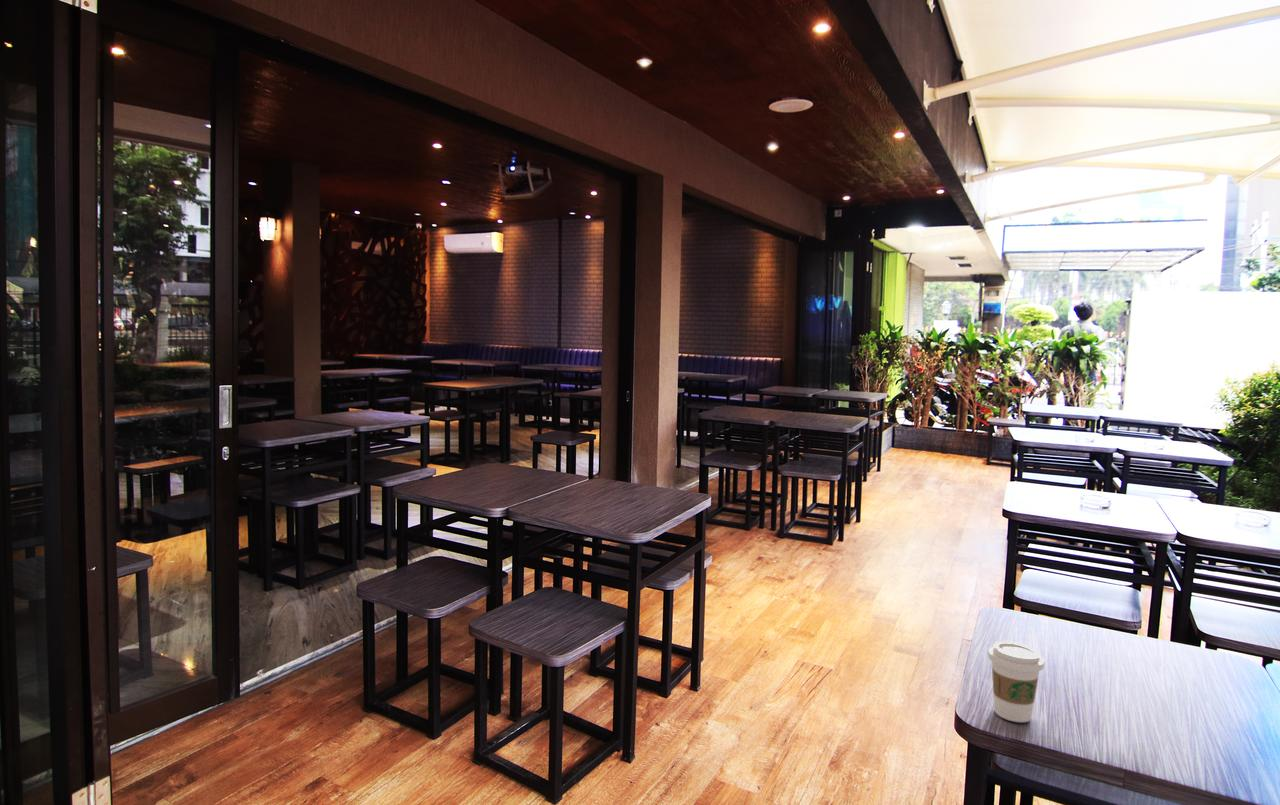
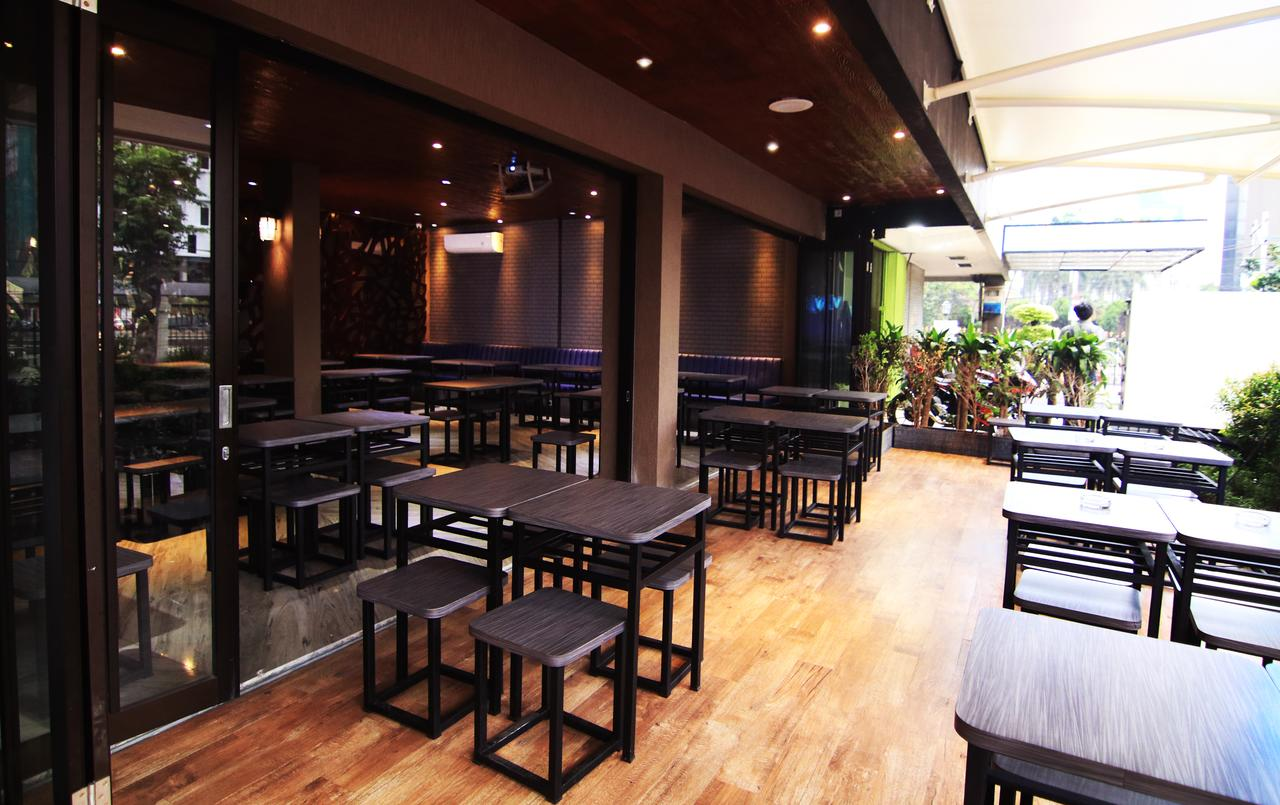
- coffee cup [987,640,1045,723]
